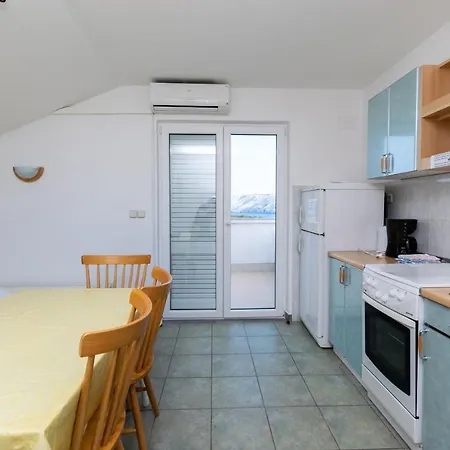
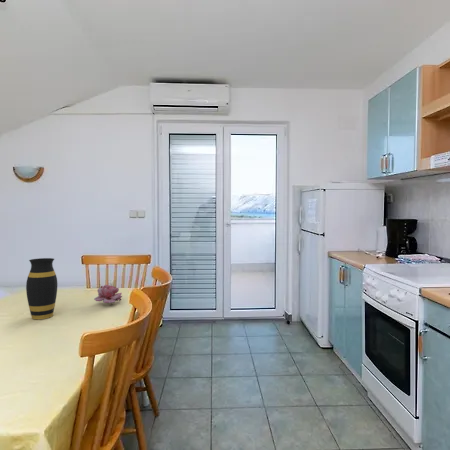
+ flower [93,284,123,304]
+ vase [25,257,58,320]
